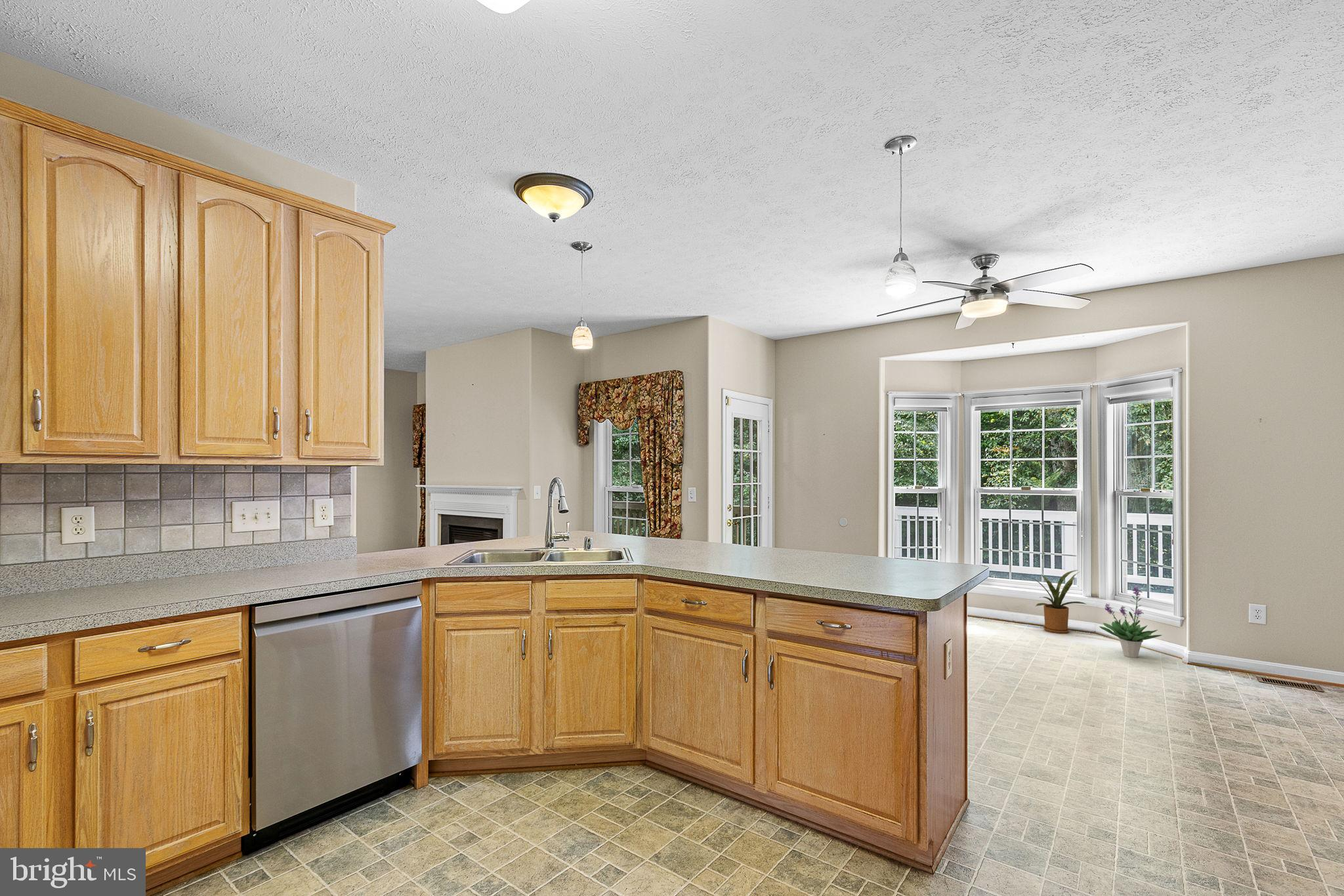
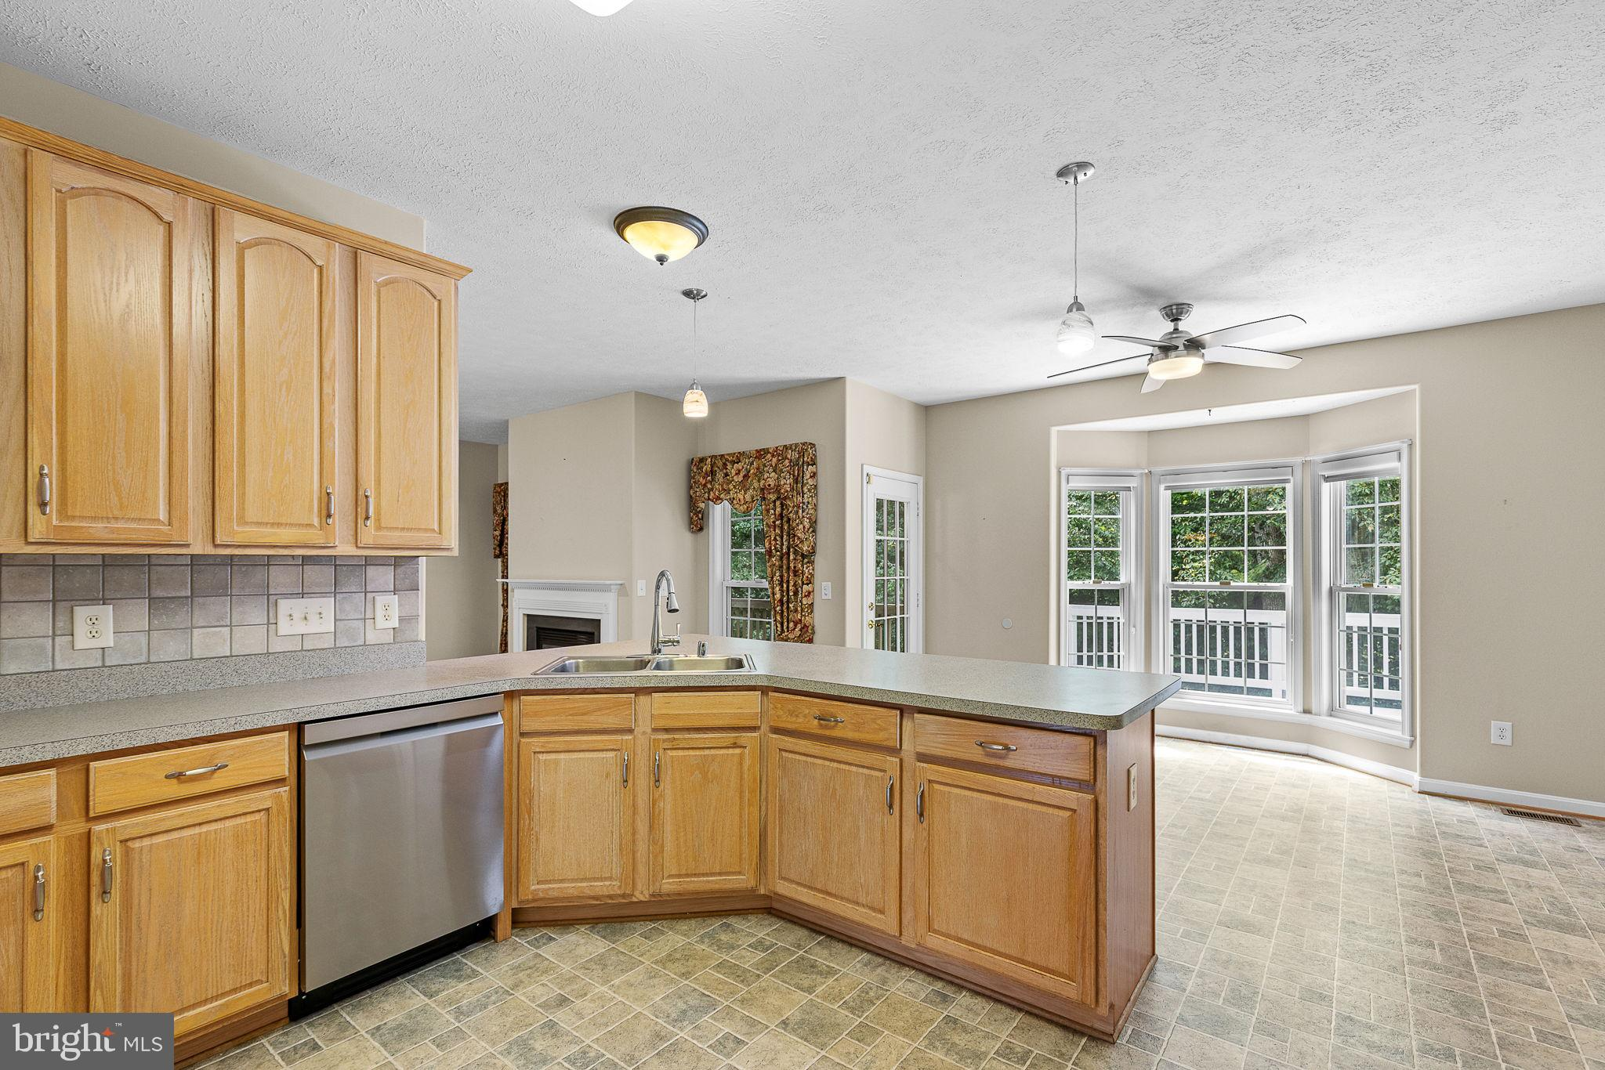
- house plant [1024,569,1087,634]
- potted plant [1099,585,1163,659]
